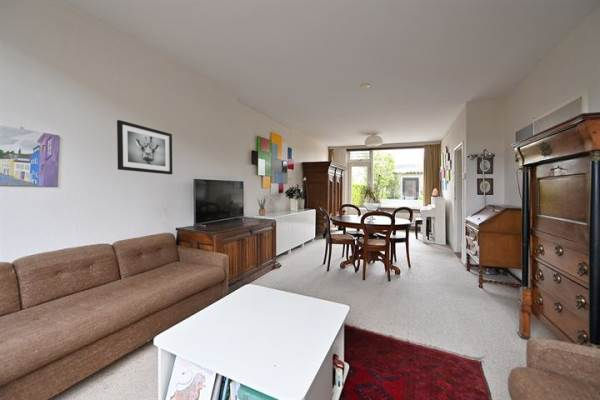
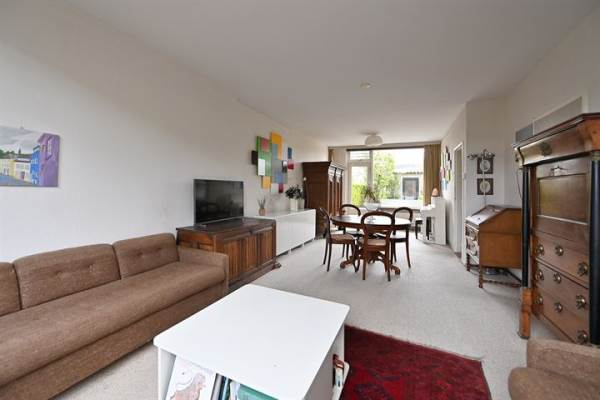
- wall art [116,119,173,175]
